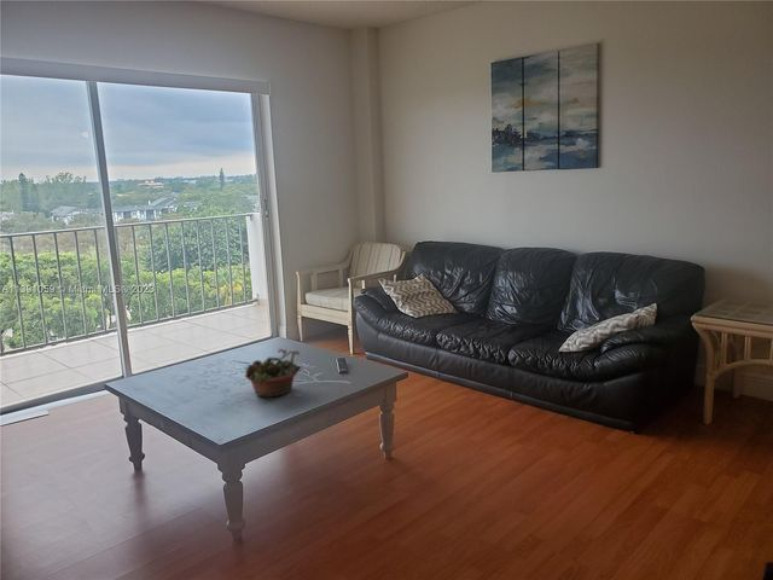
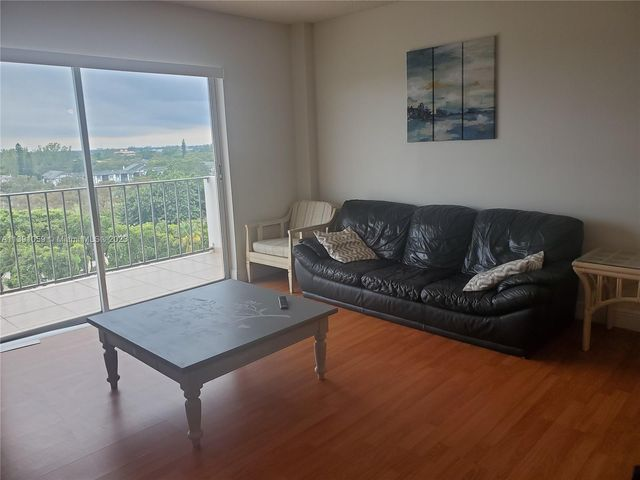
- succulent planter [244,348,303,398]
